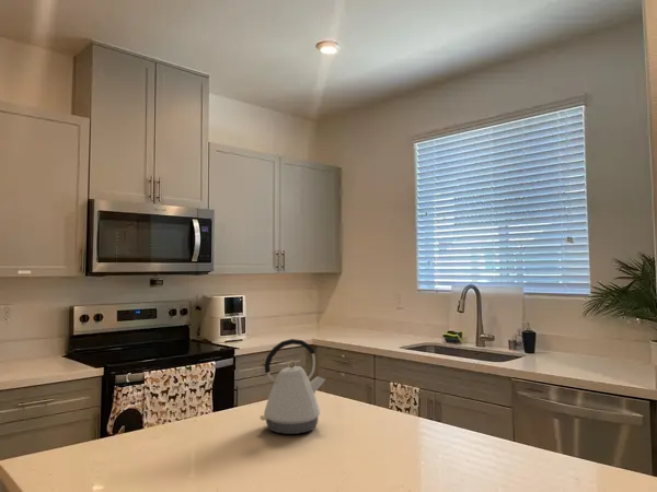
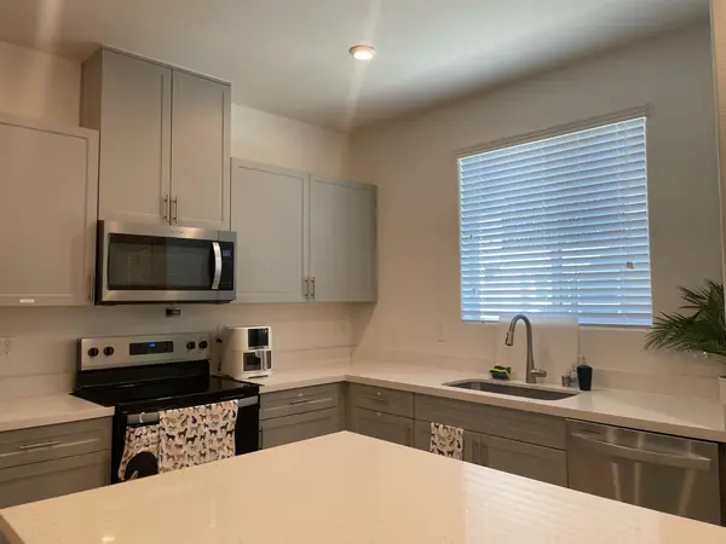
- kettle [258,338,326,435]
